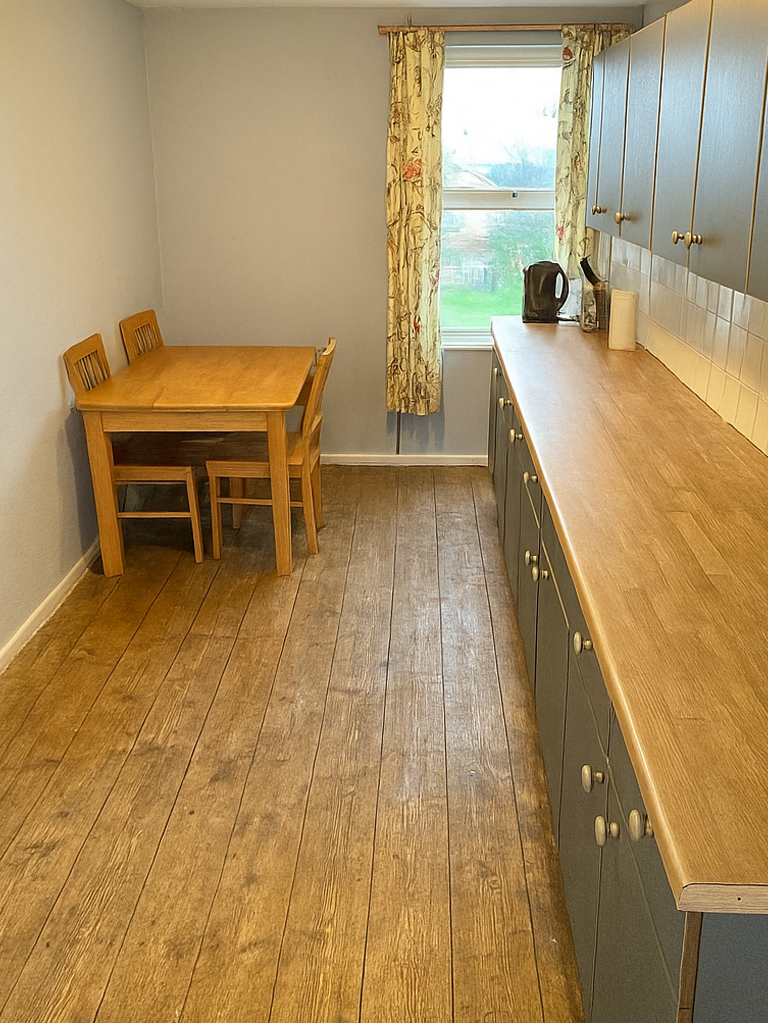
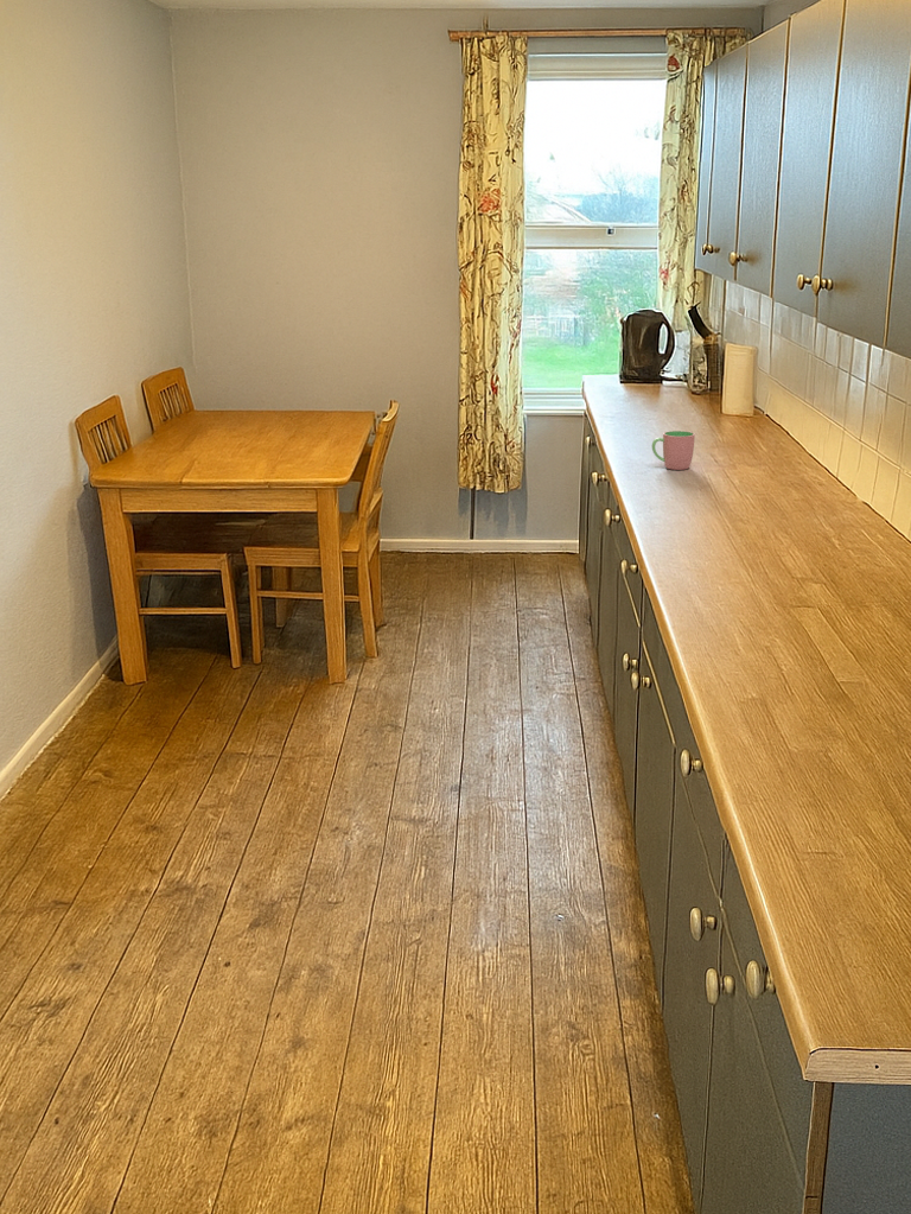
+ cup [651,430,696,471]
